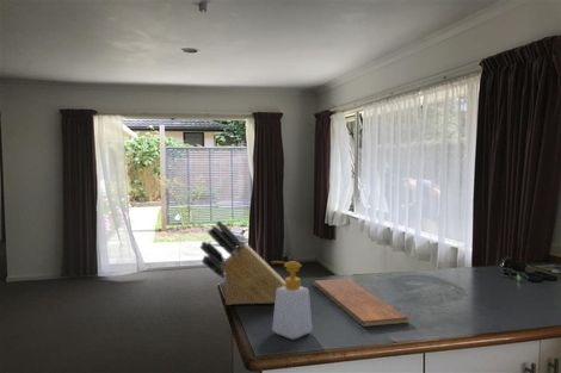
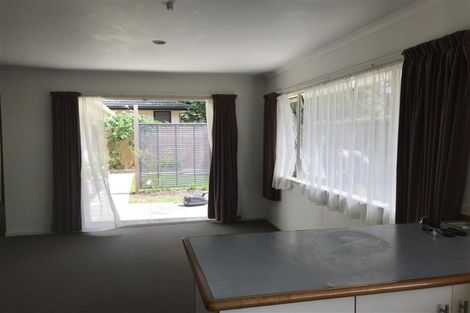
- chopping board [313,278,411,328]
- soap bottle [270,260,313,341]
- knife block [199,220,285,306]
